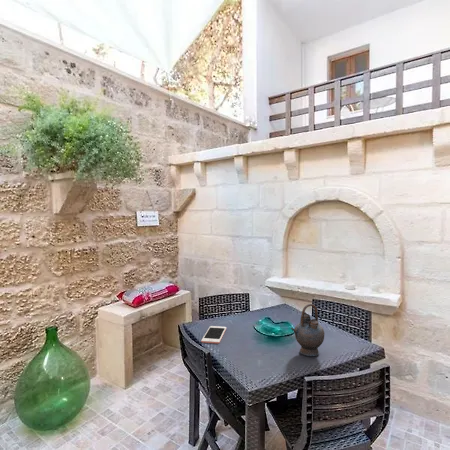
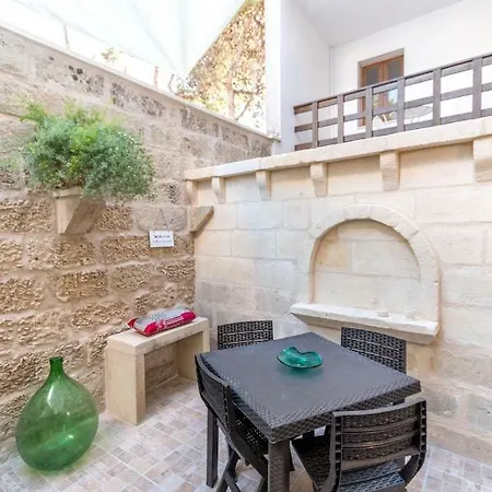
- teapot [290,303,326,357]
- cell phone [200,325,227,344]
